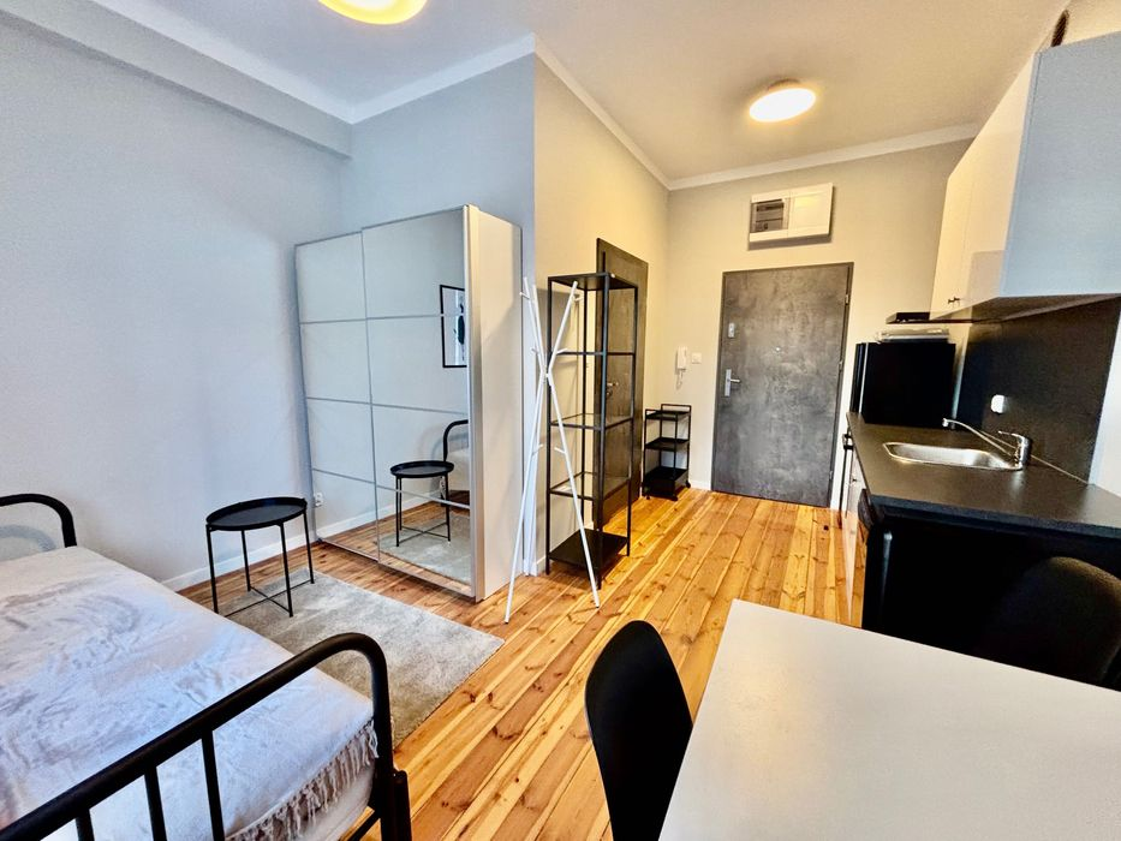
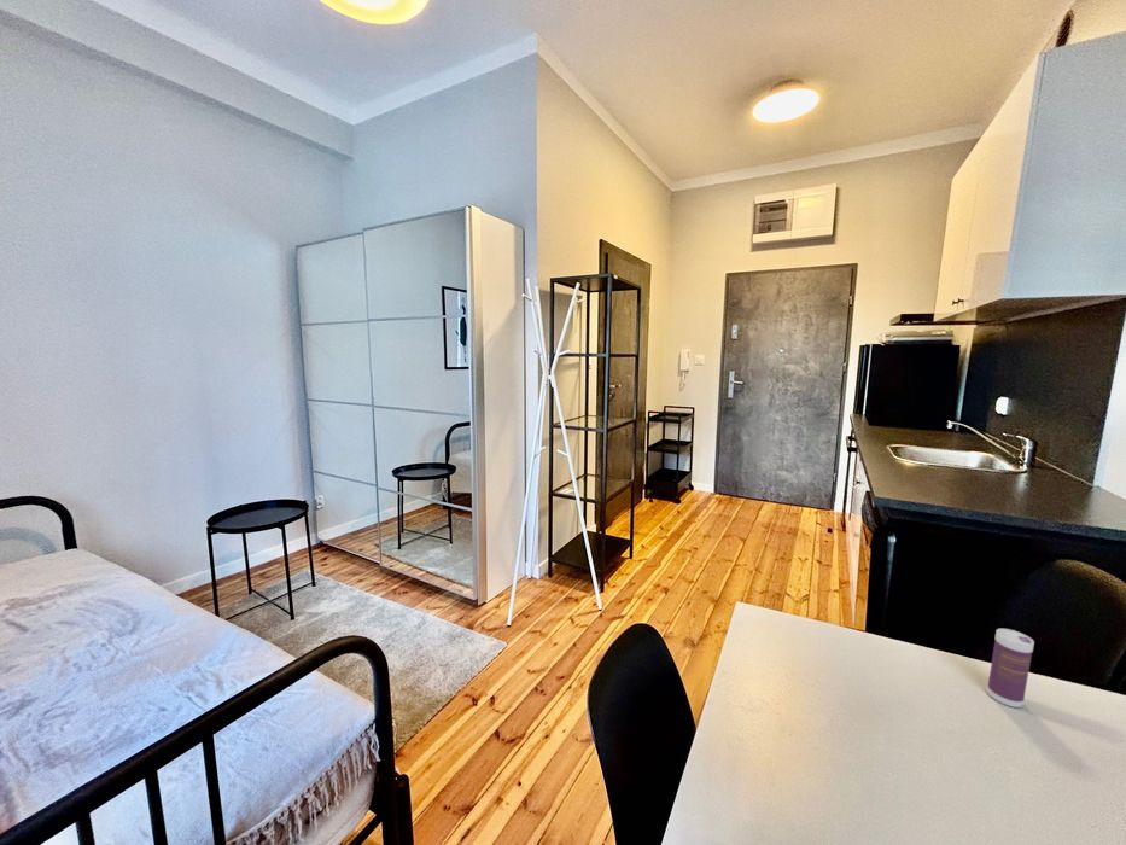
+ beverage can [986,628,1035,709]
